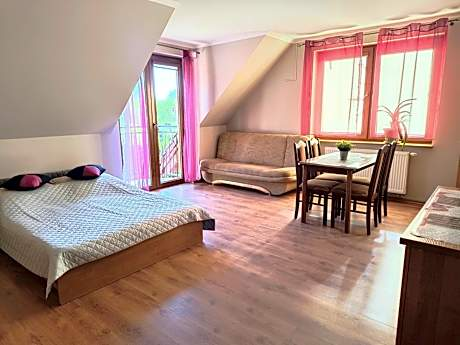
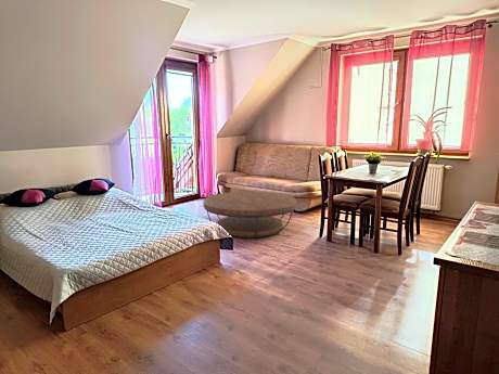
+ coffee table [202,191,297,238]
